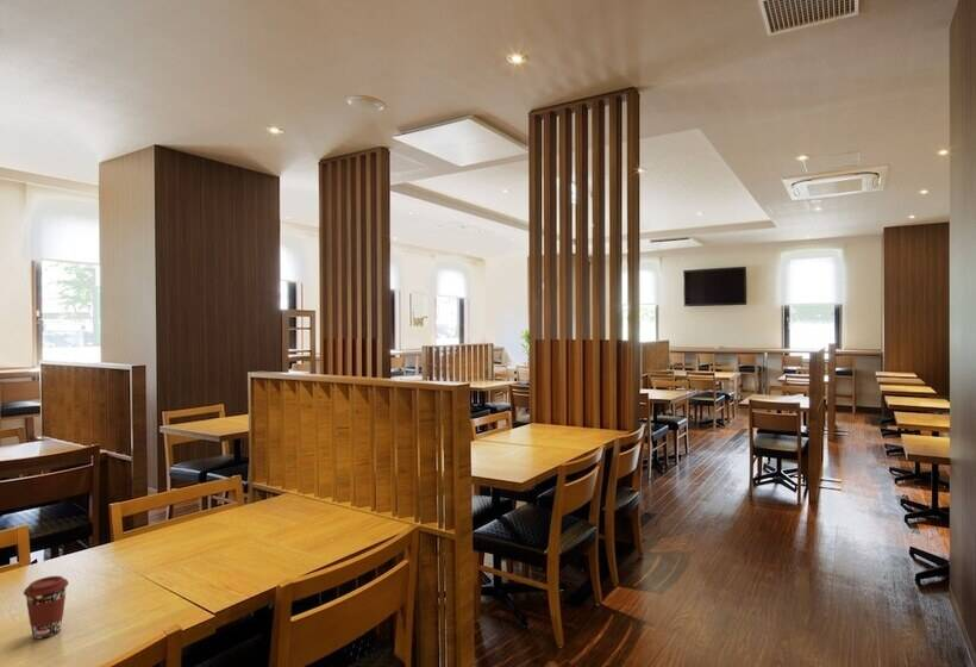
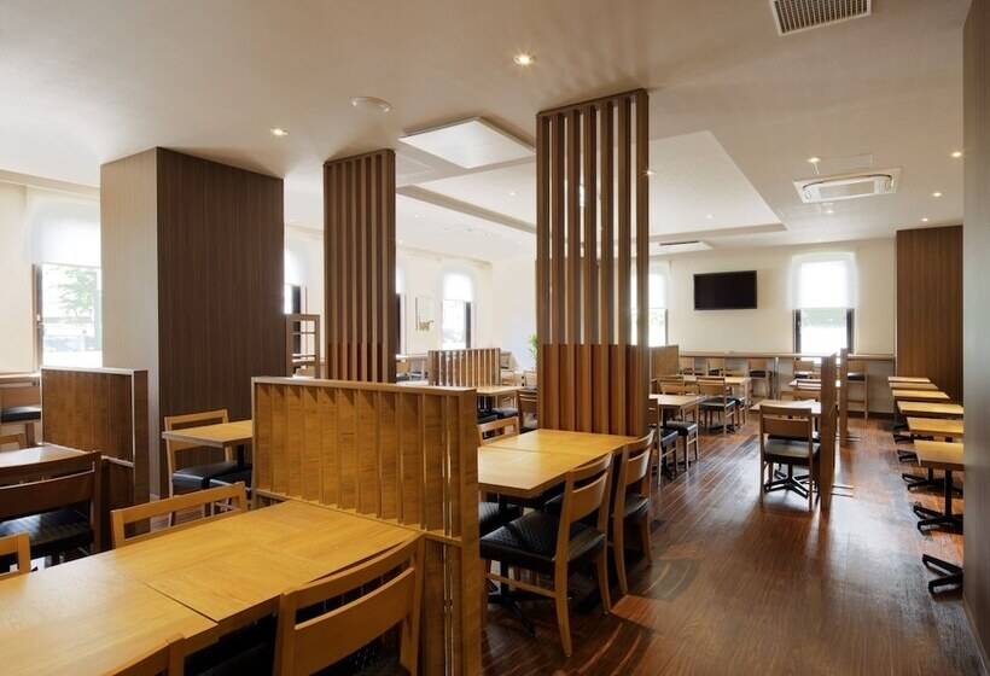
- coffee cup [23,575,70,640]
